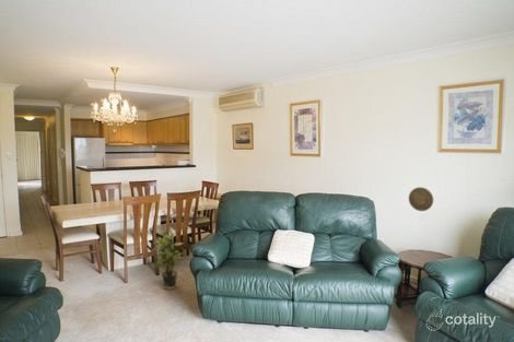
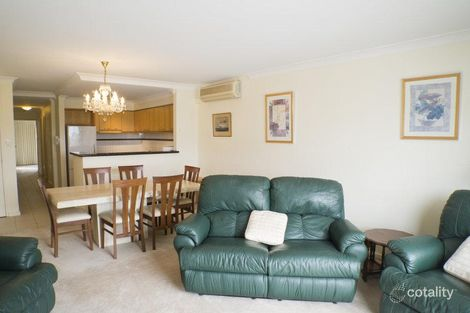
- decorative plate [408,186,434,212]
- potted plant [150,227,184,291]
